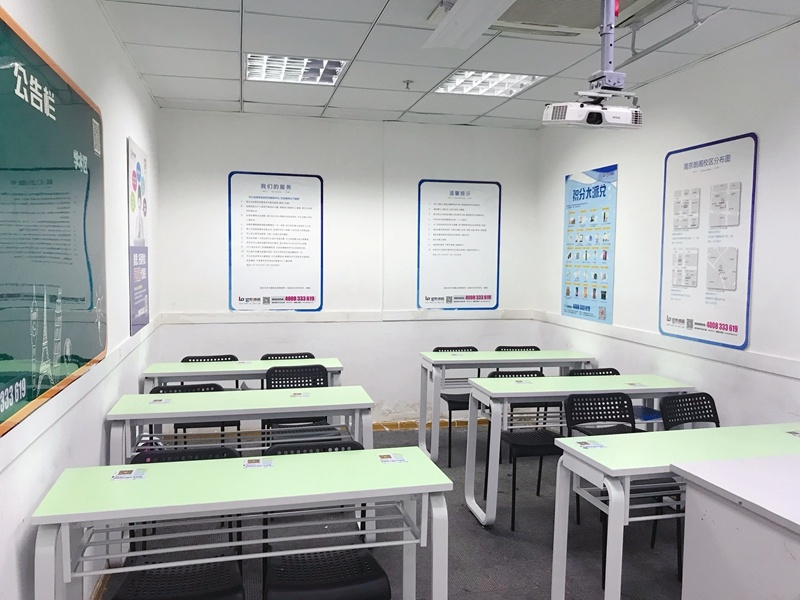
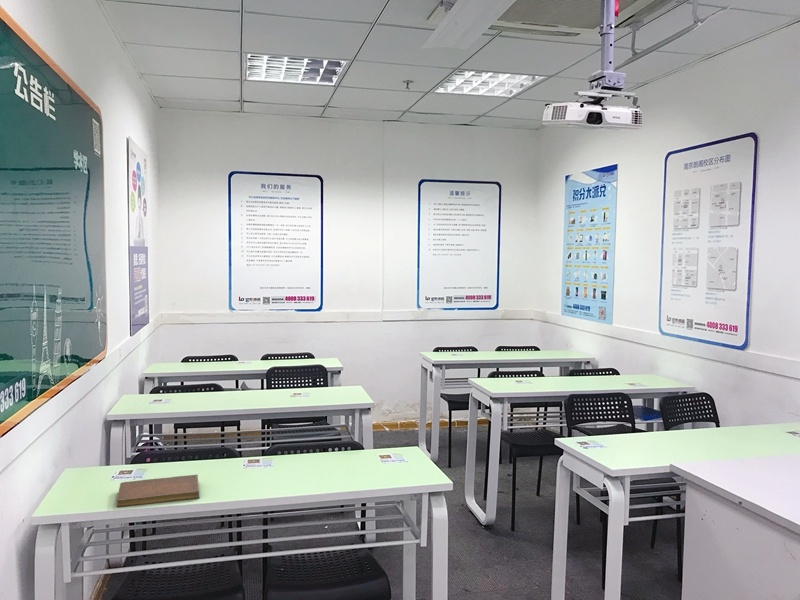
+ notebook [115,474,200,509]
